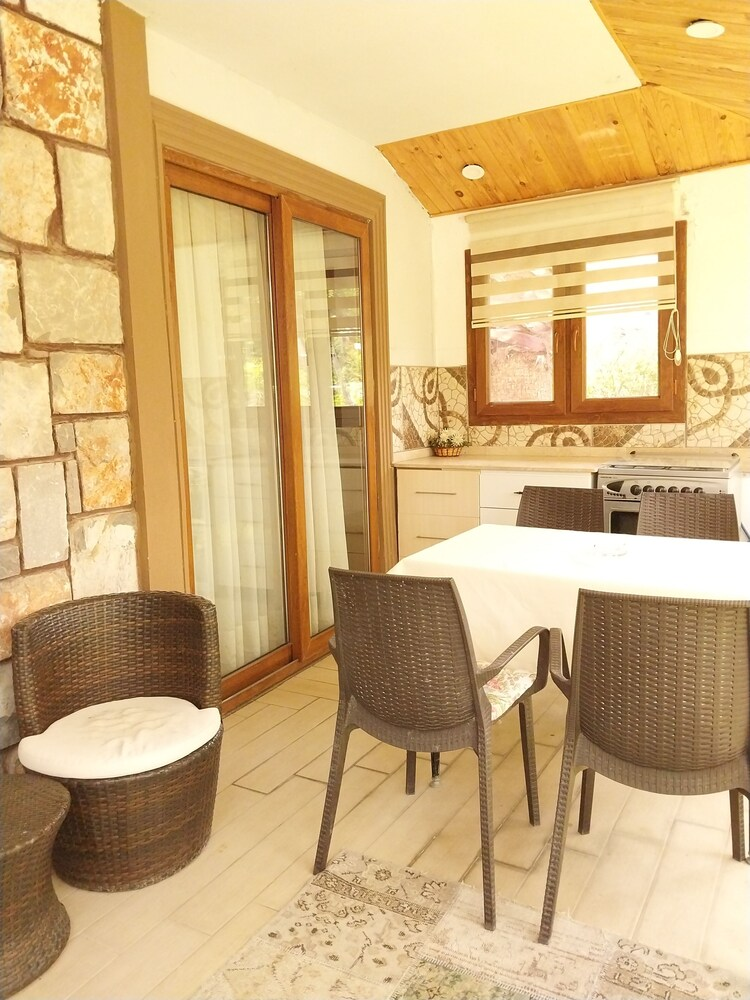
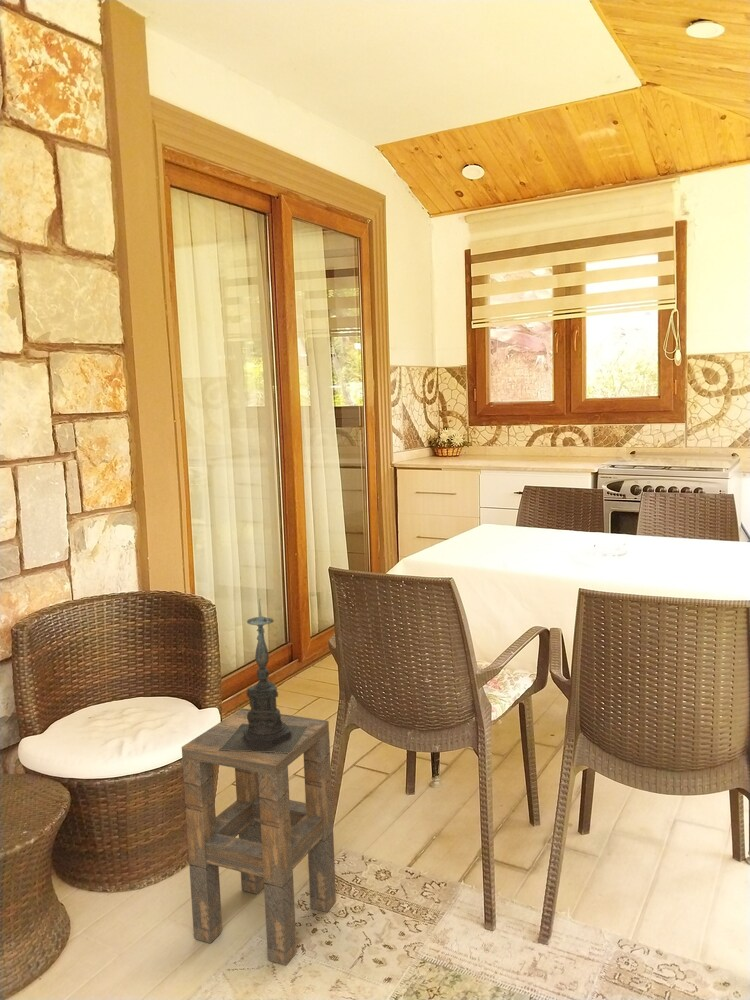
+ side table [181,707,337,966]
+ candle holder [219,598,308,754]
